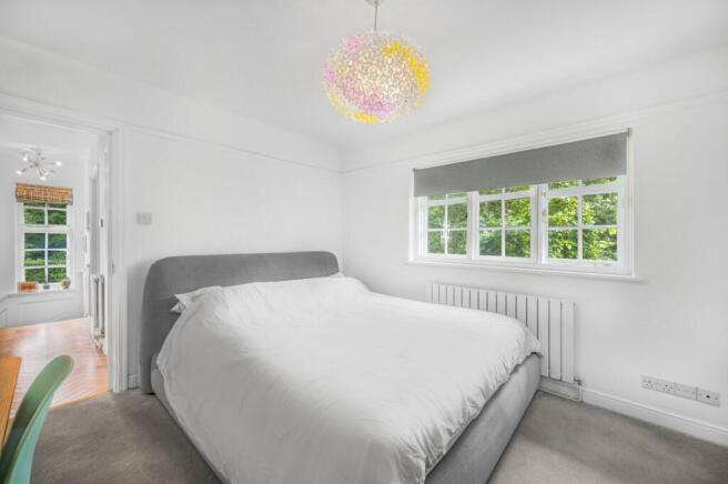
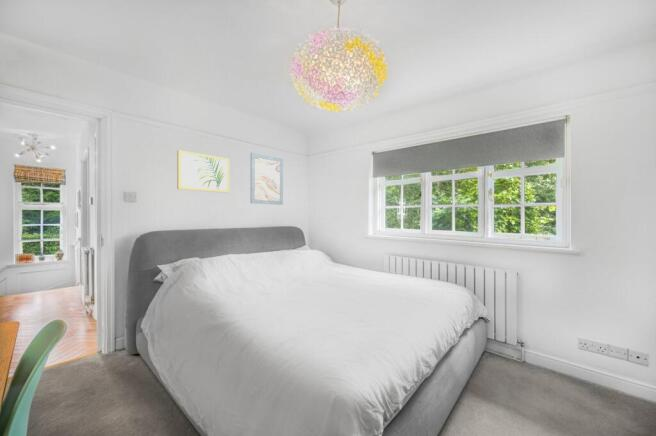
+ wall art [176,149,230,194]
+ wall art [250,152,284,206]
